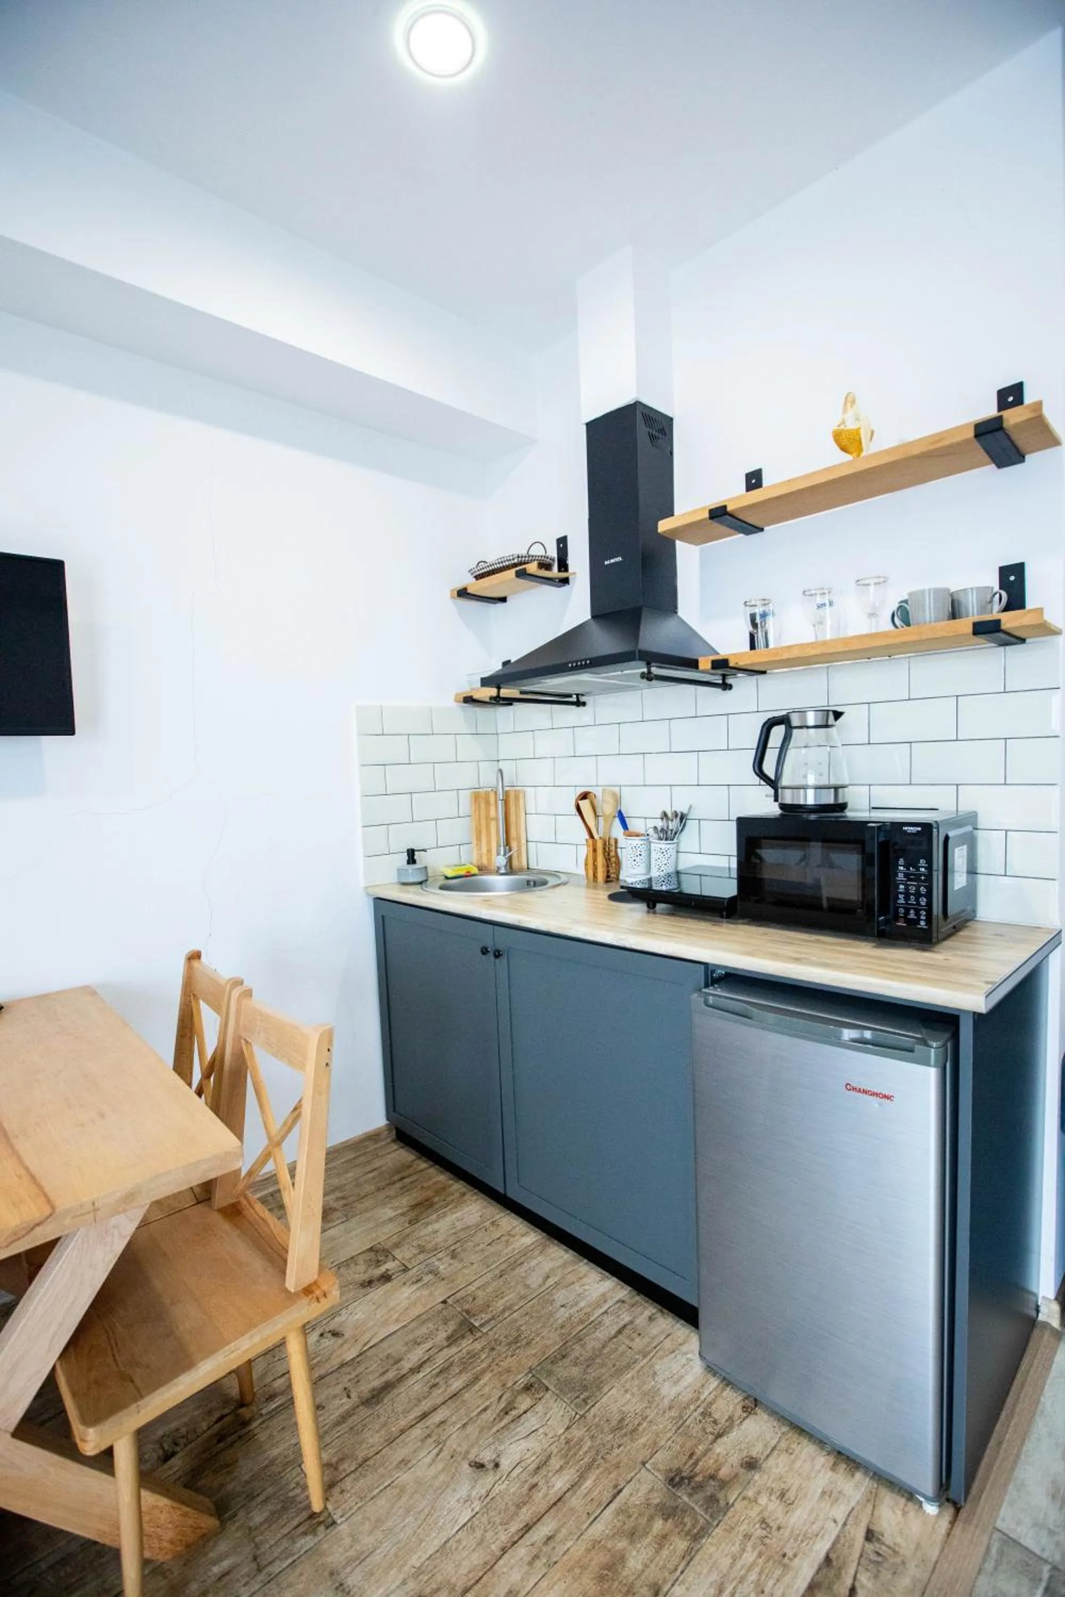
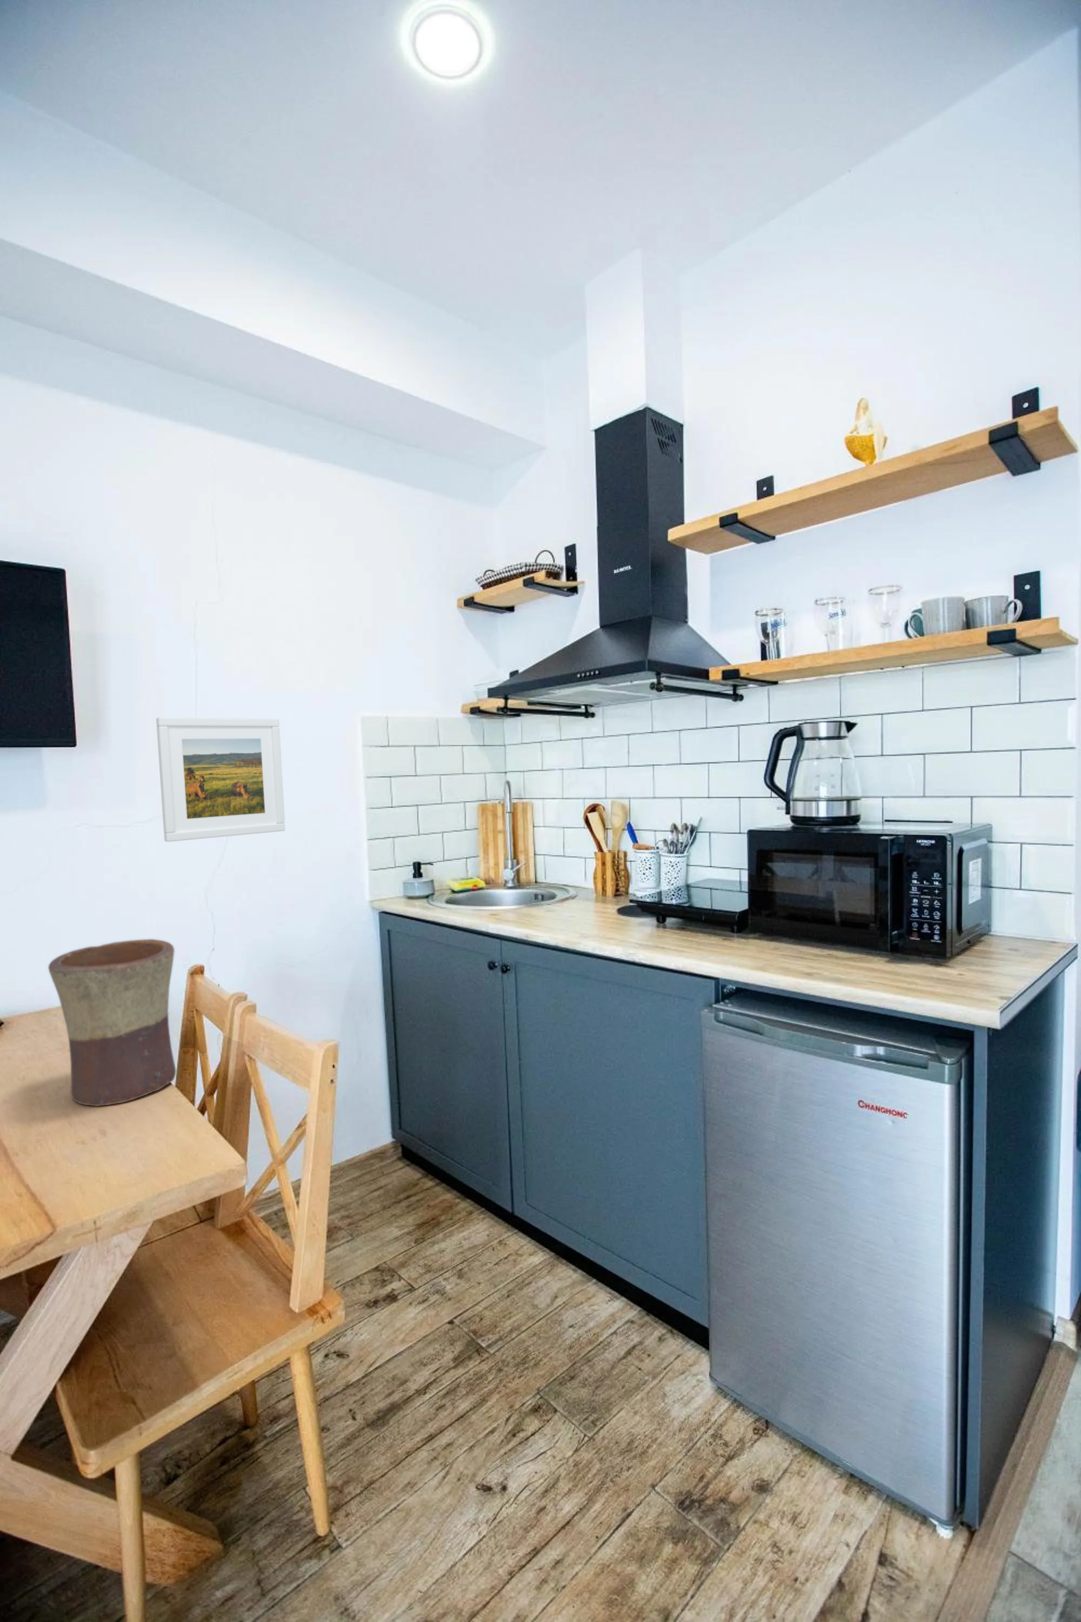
+ flower pot [47,939,176,1107]
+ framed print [156,717,286,842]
